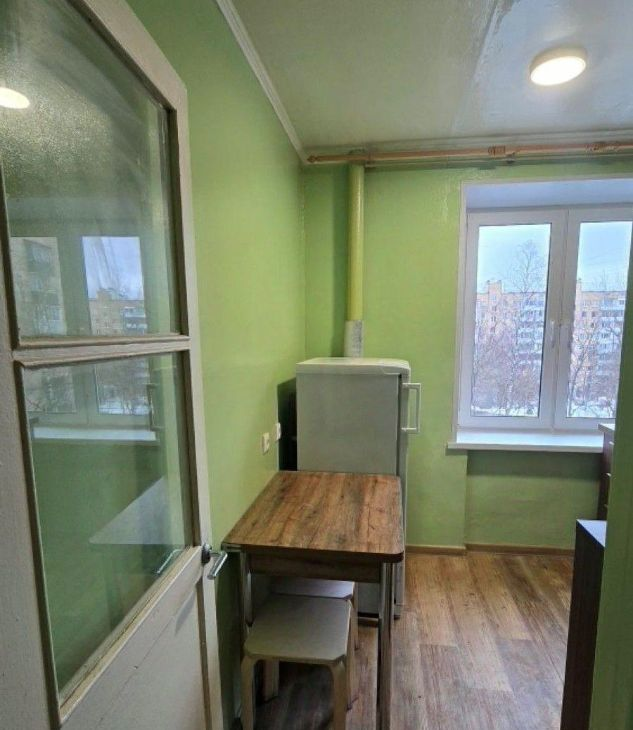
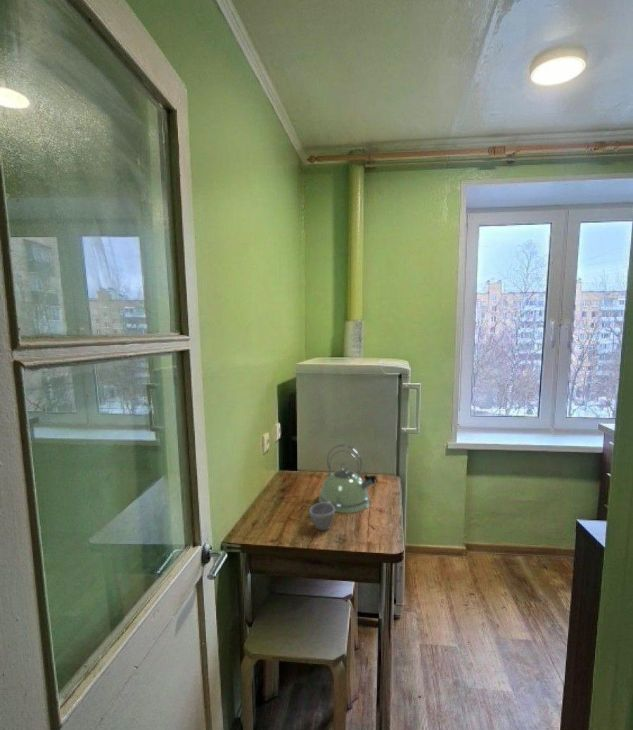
+ cup [308,501,336,531]
+ kettle [317,443,378,514]
